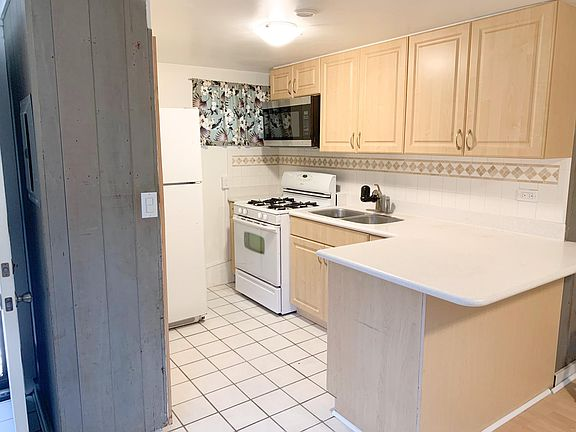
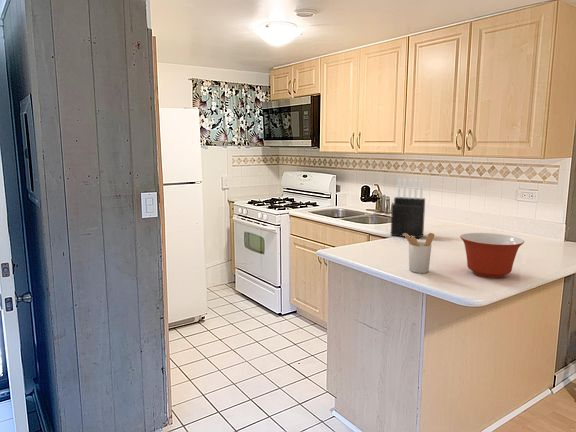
+ utensil holder [403,232,435,274]
+ mixing bowl [459,232,525,279]
+ knife block [390,178,426,240]
